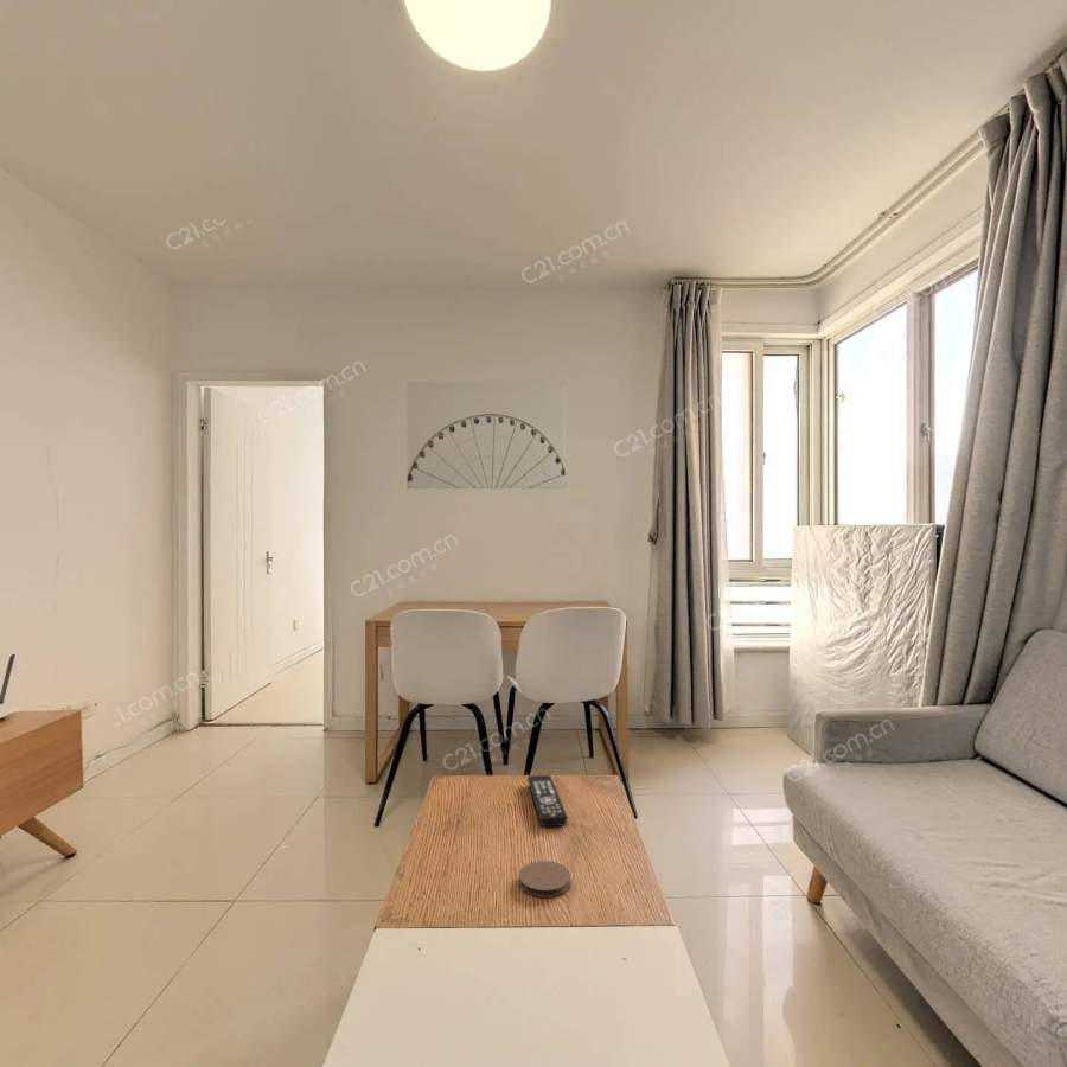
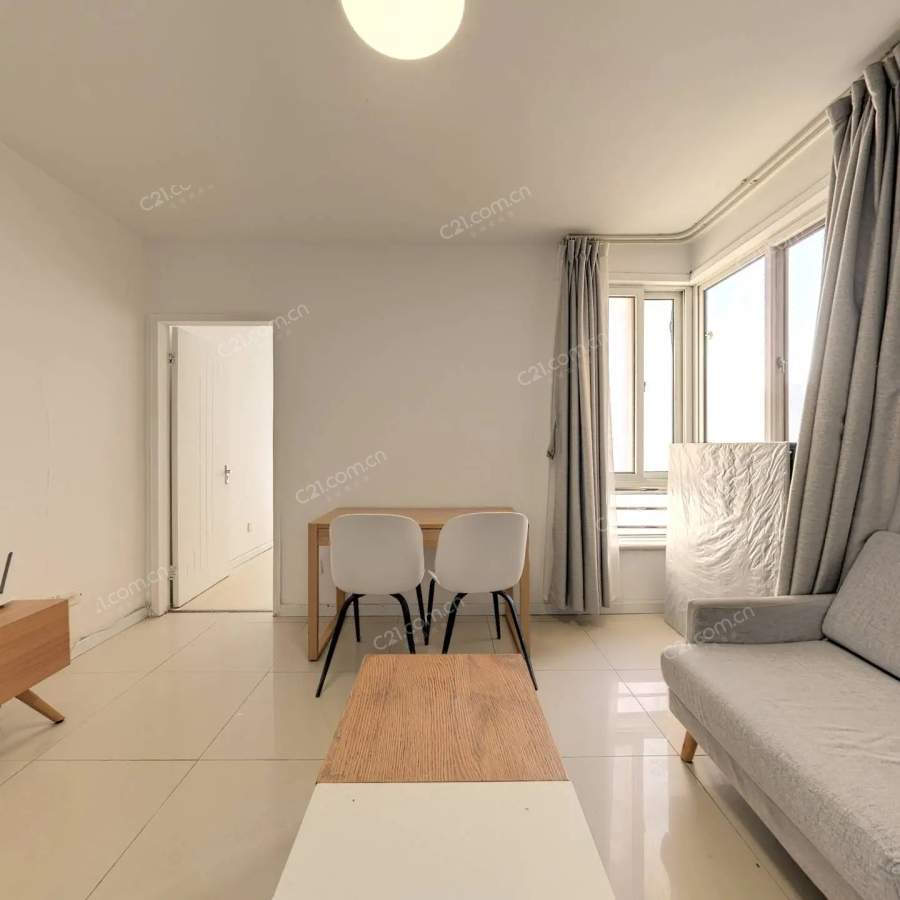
- remote control [526,774,568,828]
- wall art [405,382,567,490]
- coaster [518,860,571,899]
